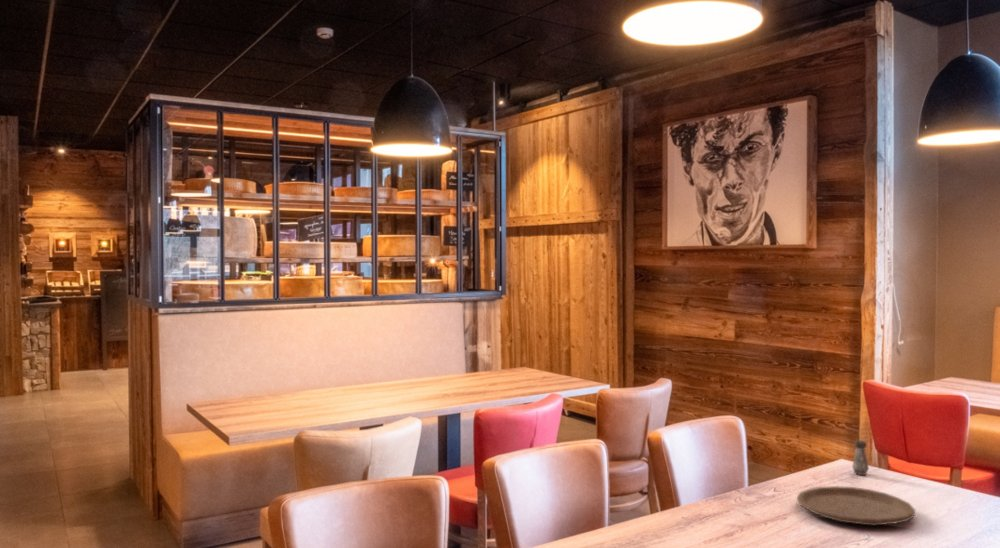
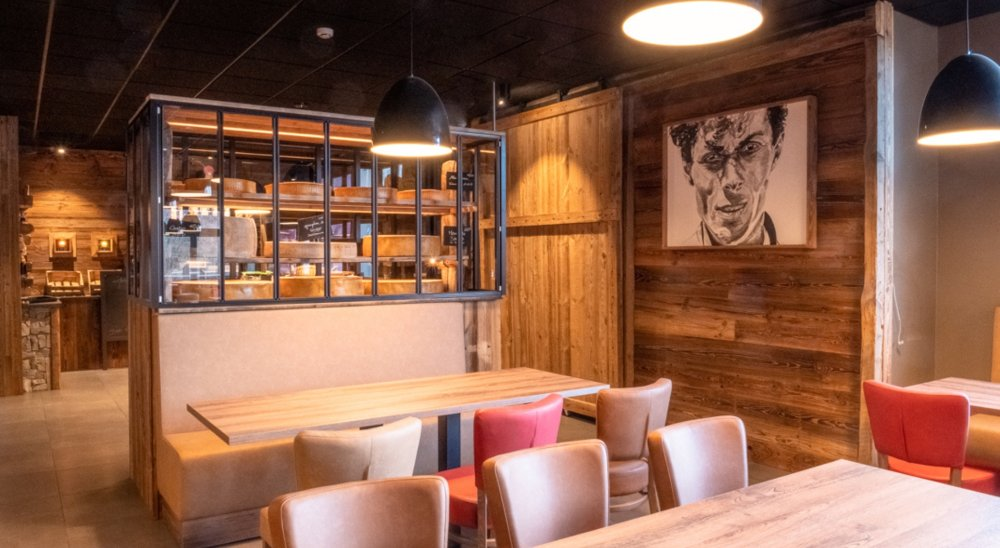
- plate [796,485,916,527]
- salt shaker [851,439,870,476]
